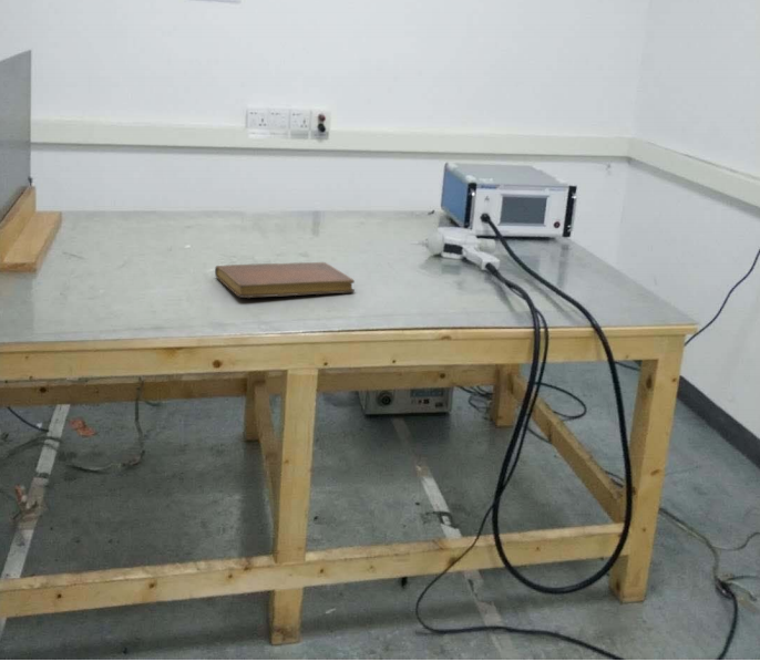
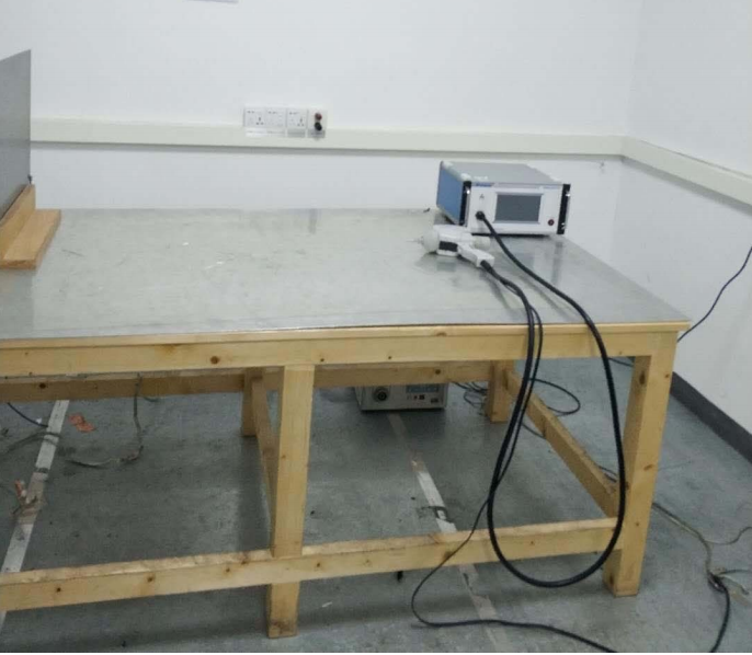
- notebook [214,261,356,299]
